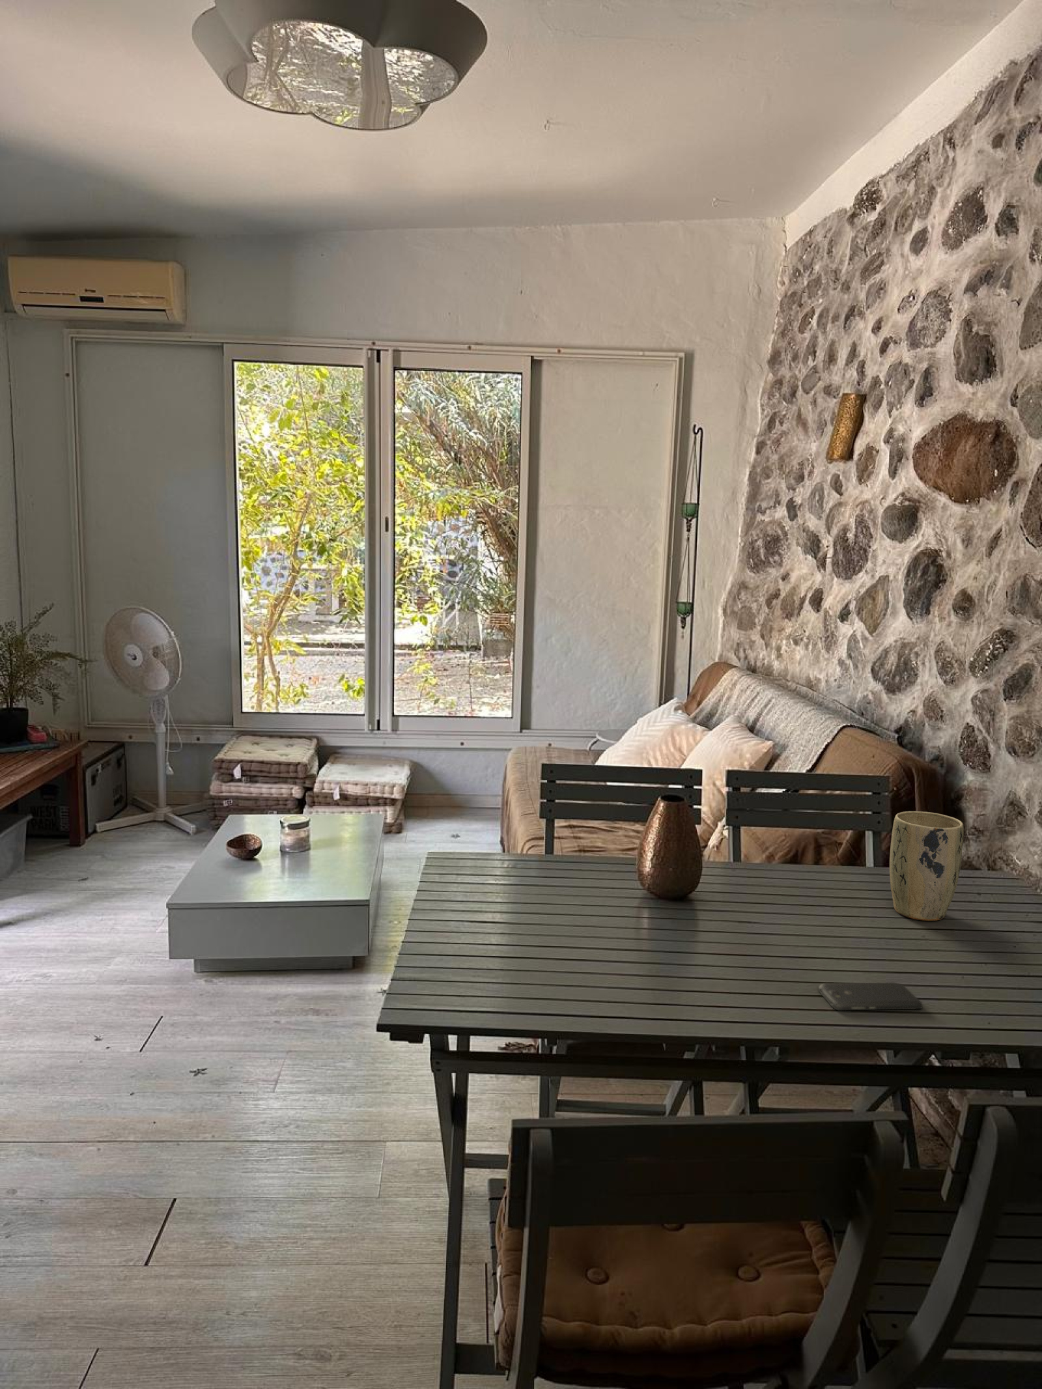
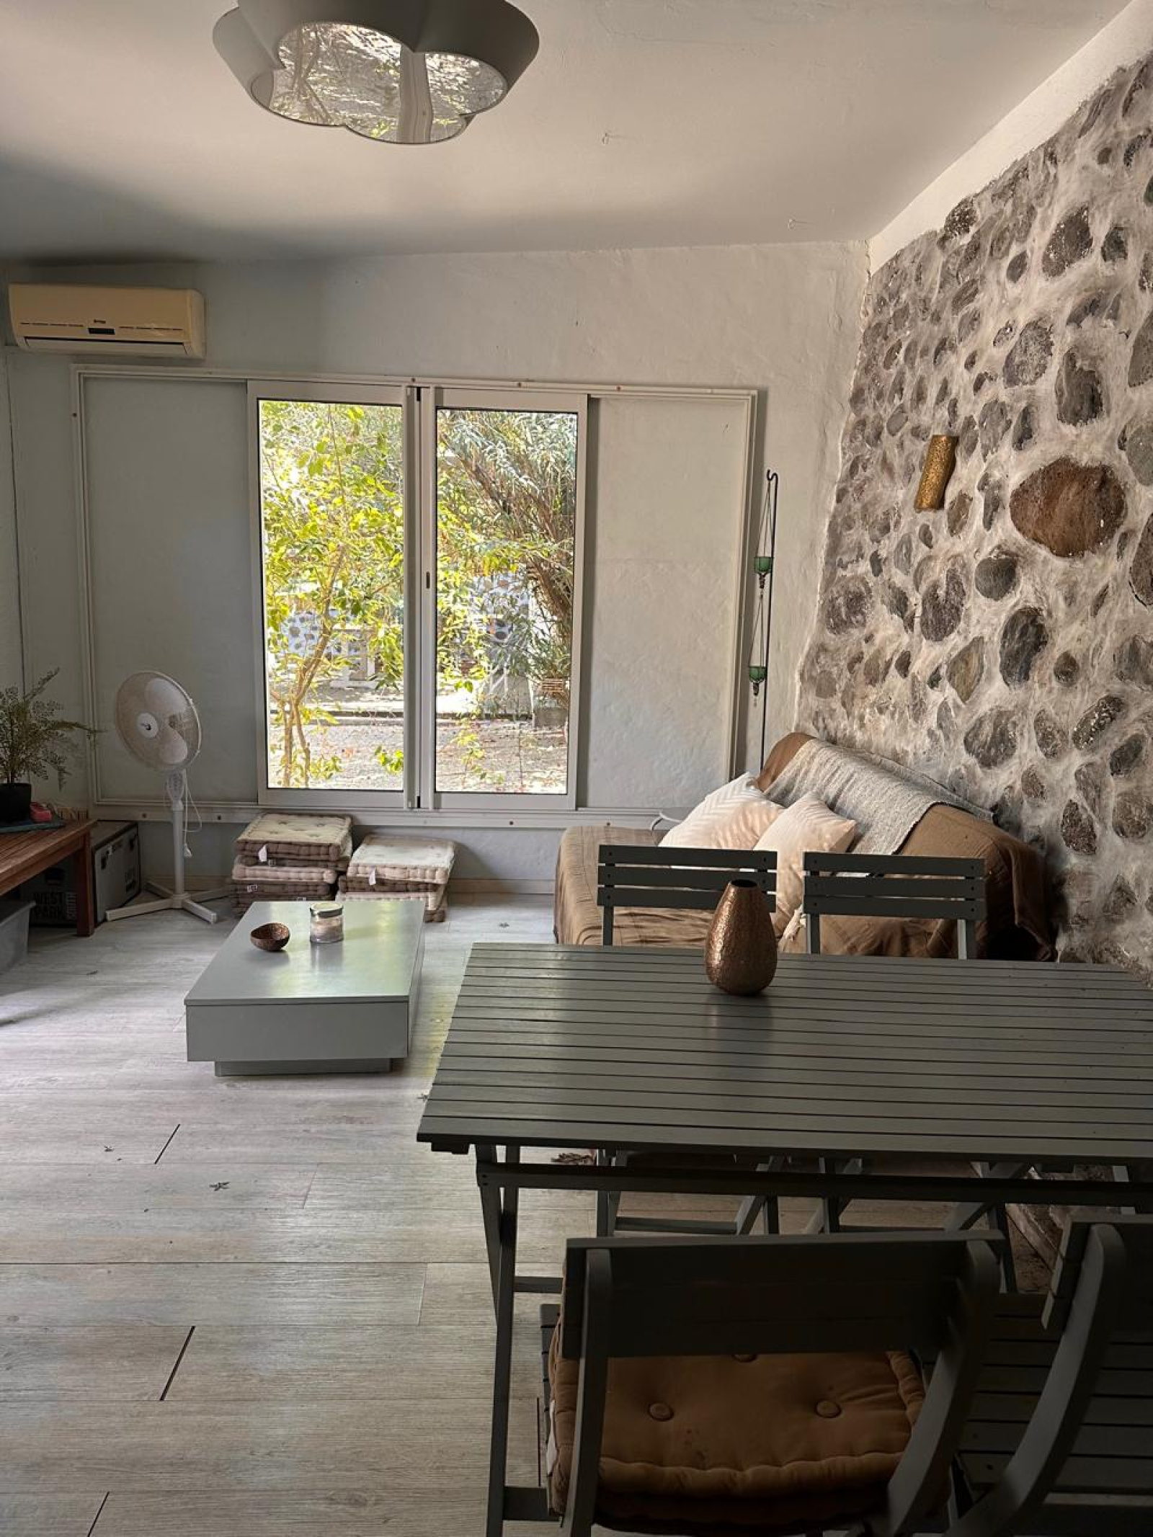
- smartphone [818,982,924,1010]
- plant pot [889,811,964,922]
